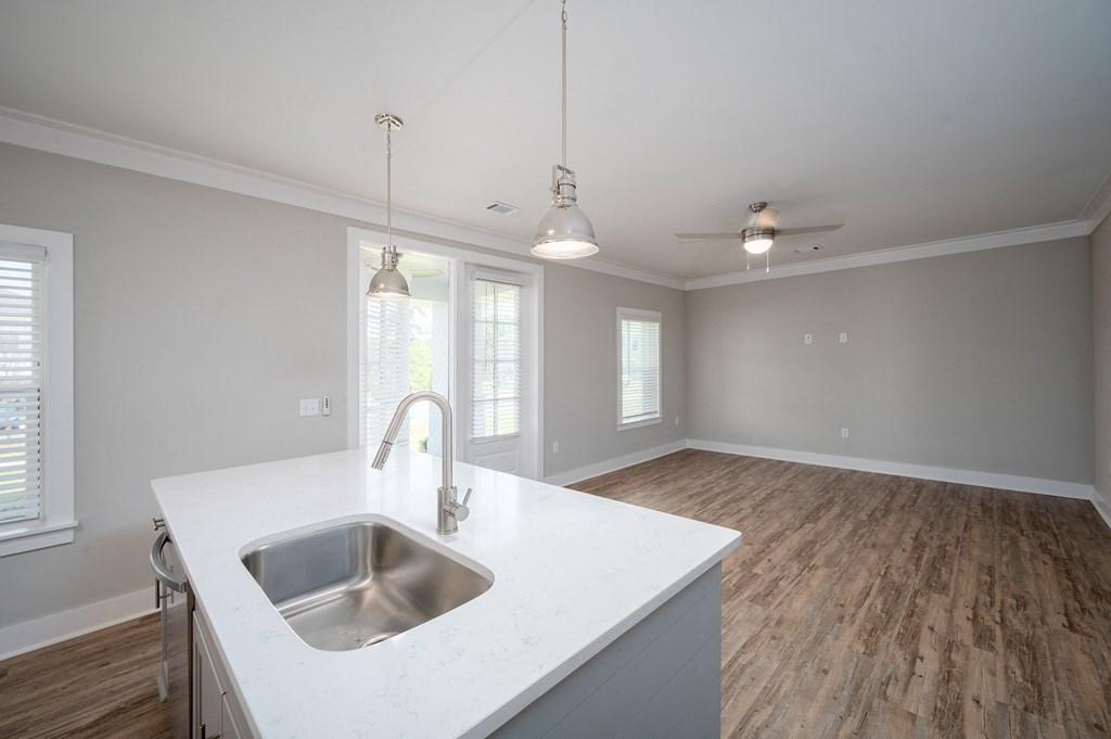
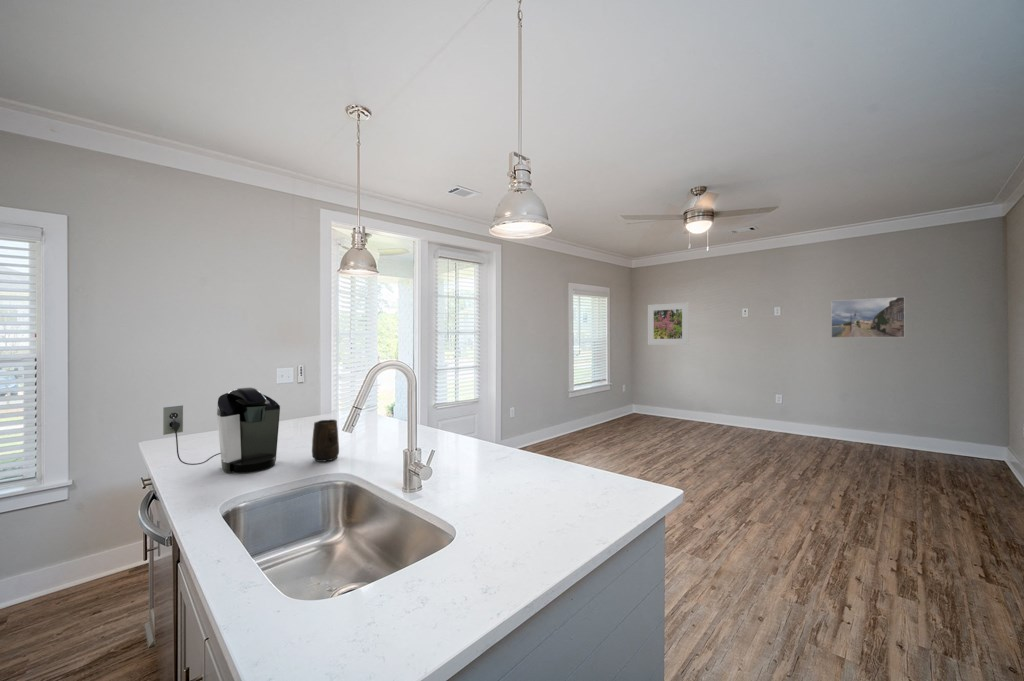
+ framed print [647,301,690,346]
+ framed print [830,296,906,339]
+ mug [311,419,340,463]
+ coffee maker [162,387,281,474]
